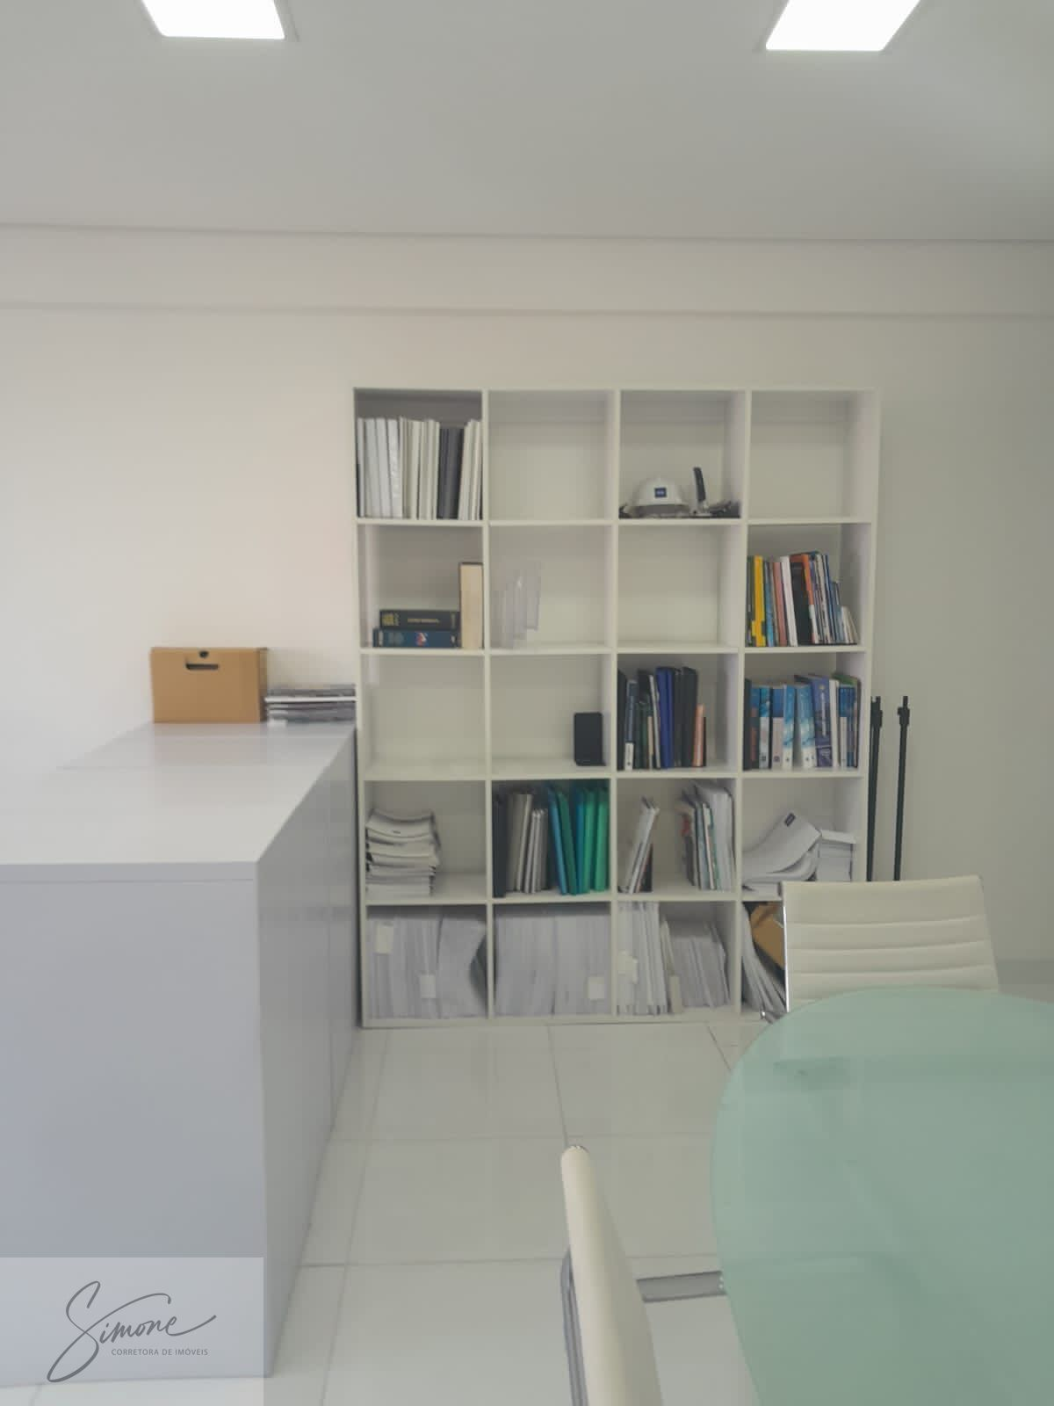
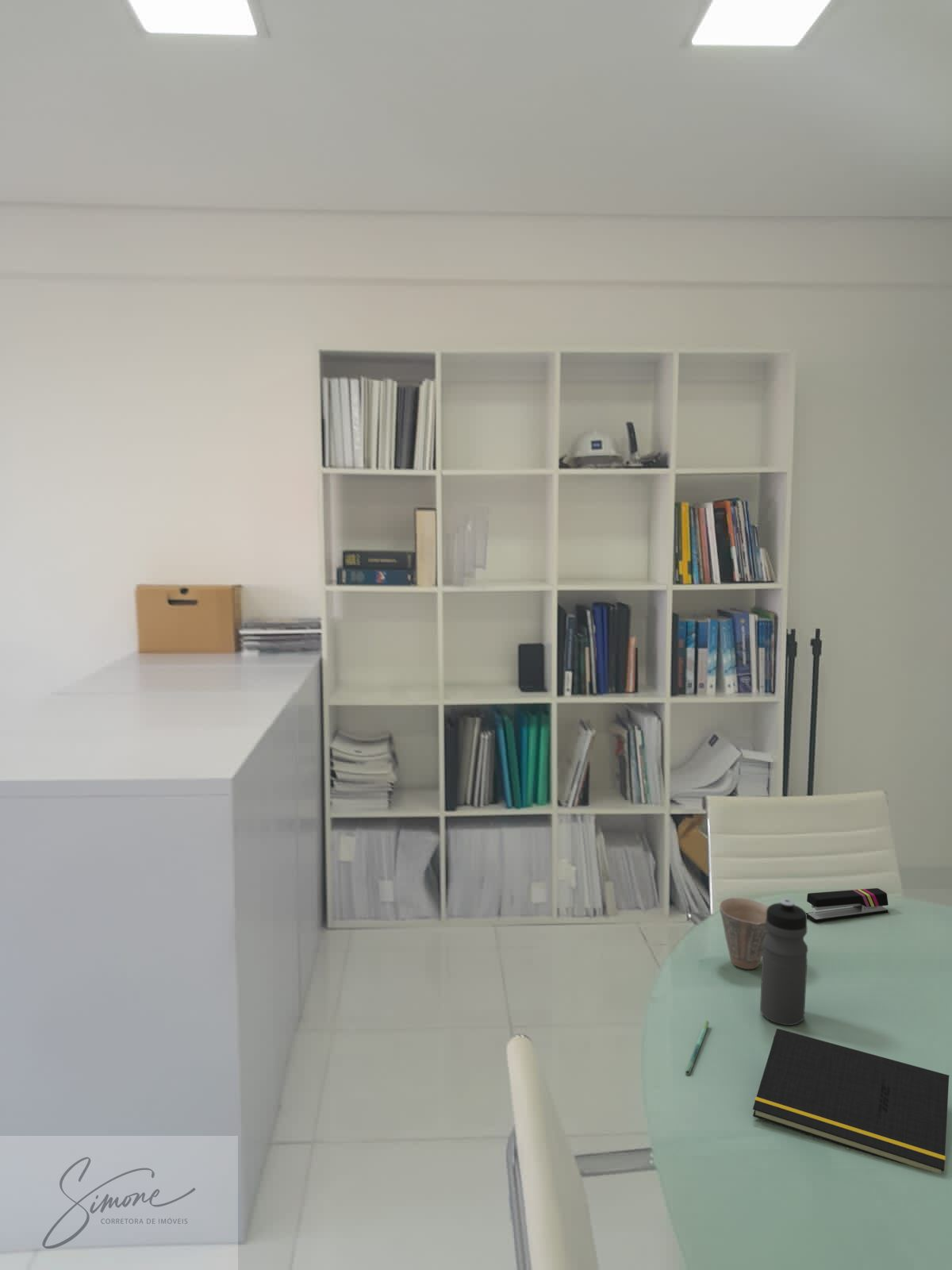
+ stapler [806,887,889,923]
+ pen [685,1020,710,1076]
+ water bottle [759,899,808,1026]
+ notepad [752,1028,950,1175]
+ cup [719,897,770,970]
